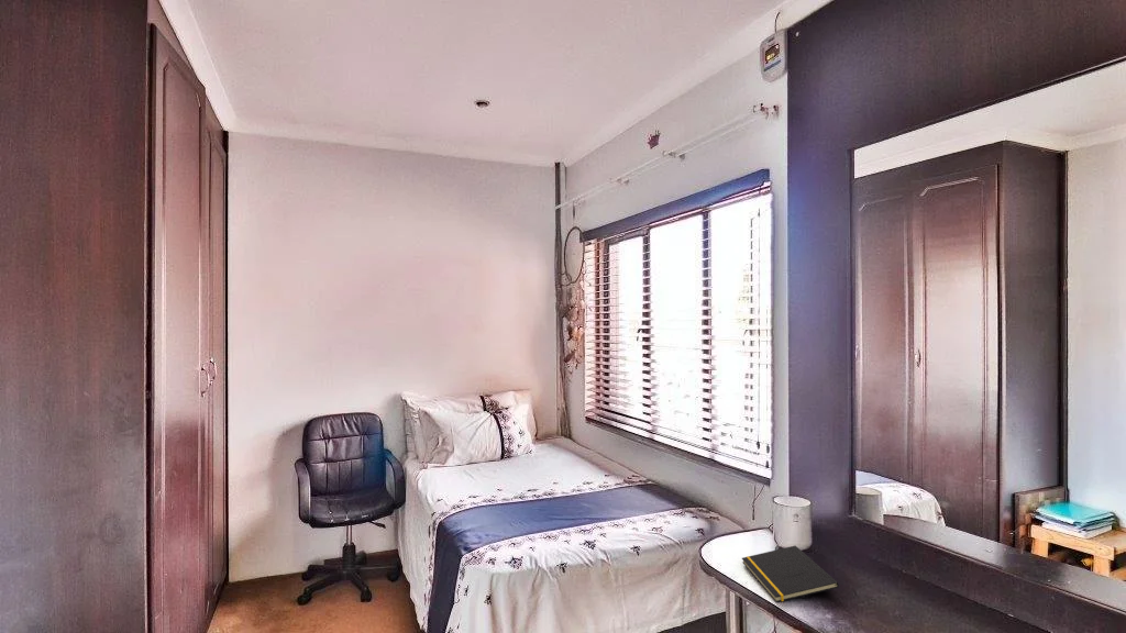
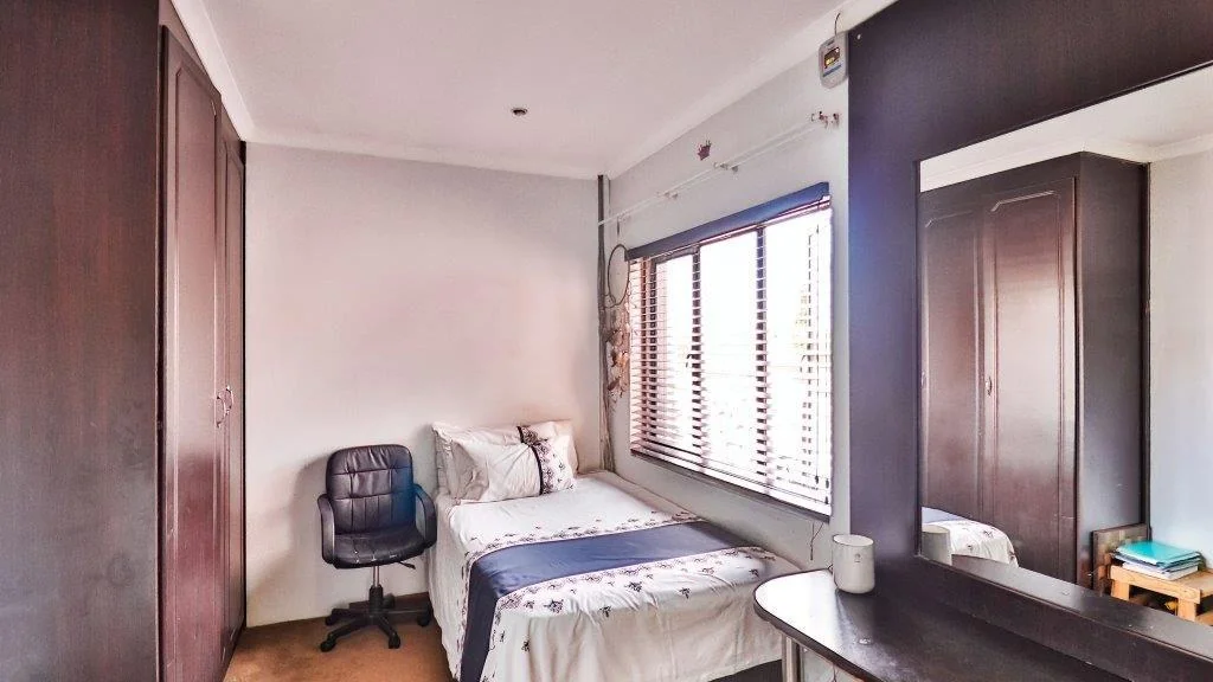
- notepad [741,545,840,603]
